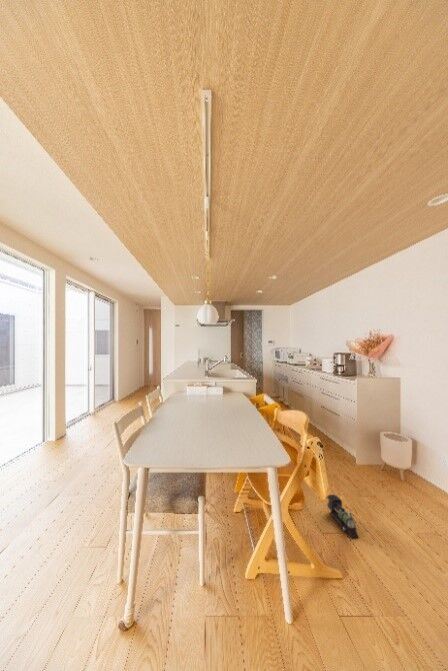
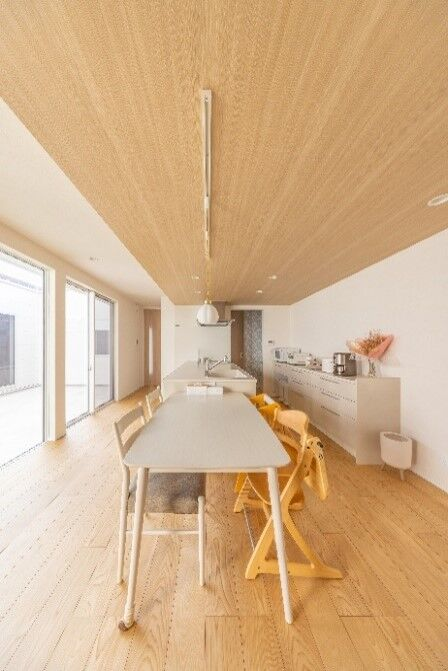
- toy train [326,494,360,540]
